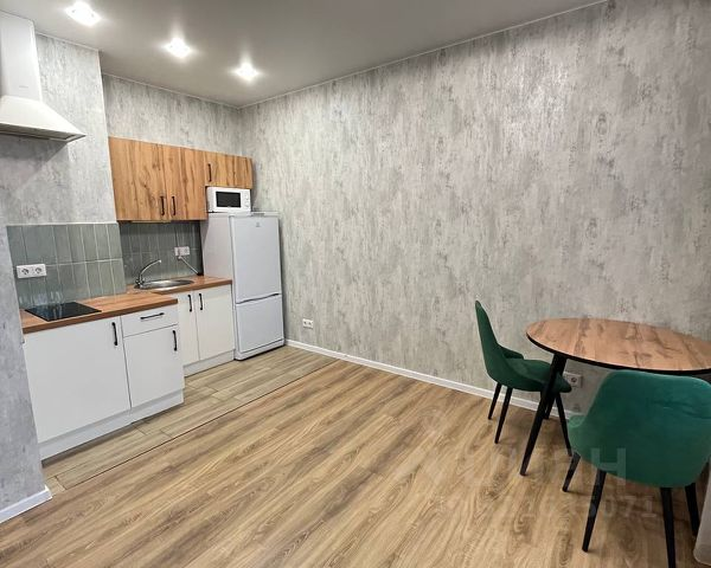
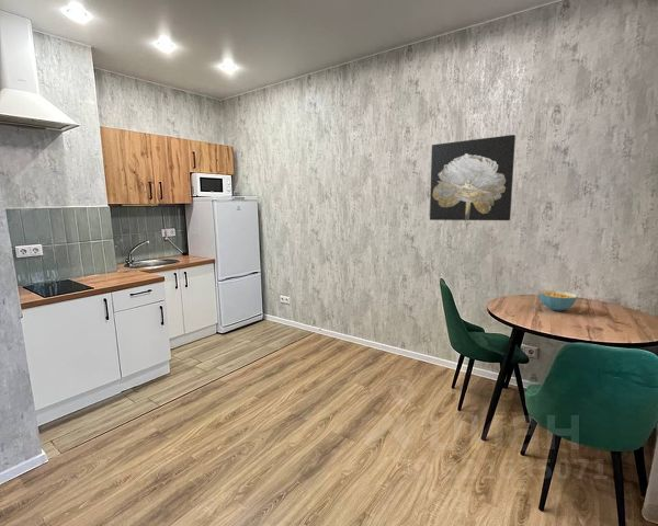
+ cereal bowl [538,289,578,312]
+ wall art [429,134,517,221]
